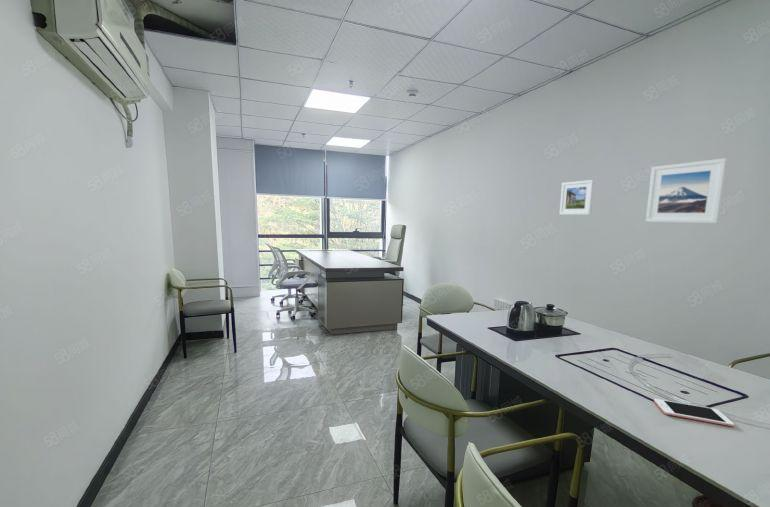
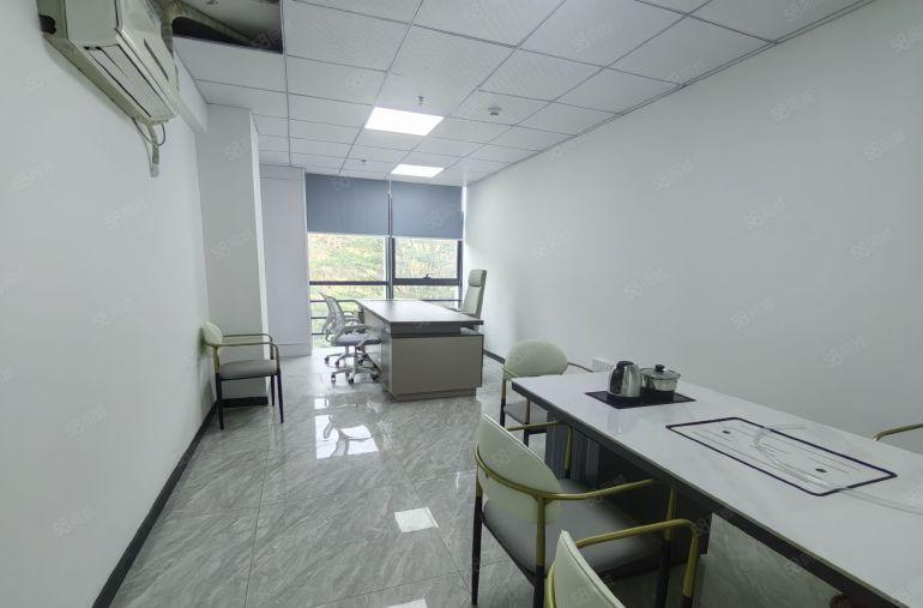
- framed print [558,179,595,216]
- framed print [645,157,728,224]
- cell phone [653,398,735,428]
